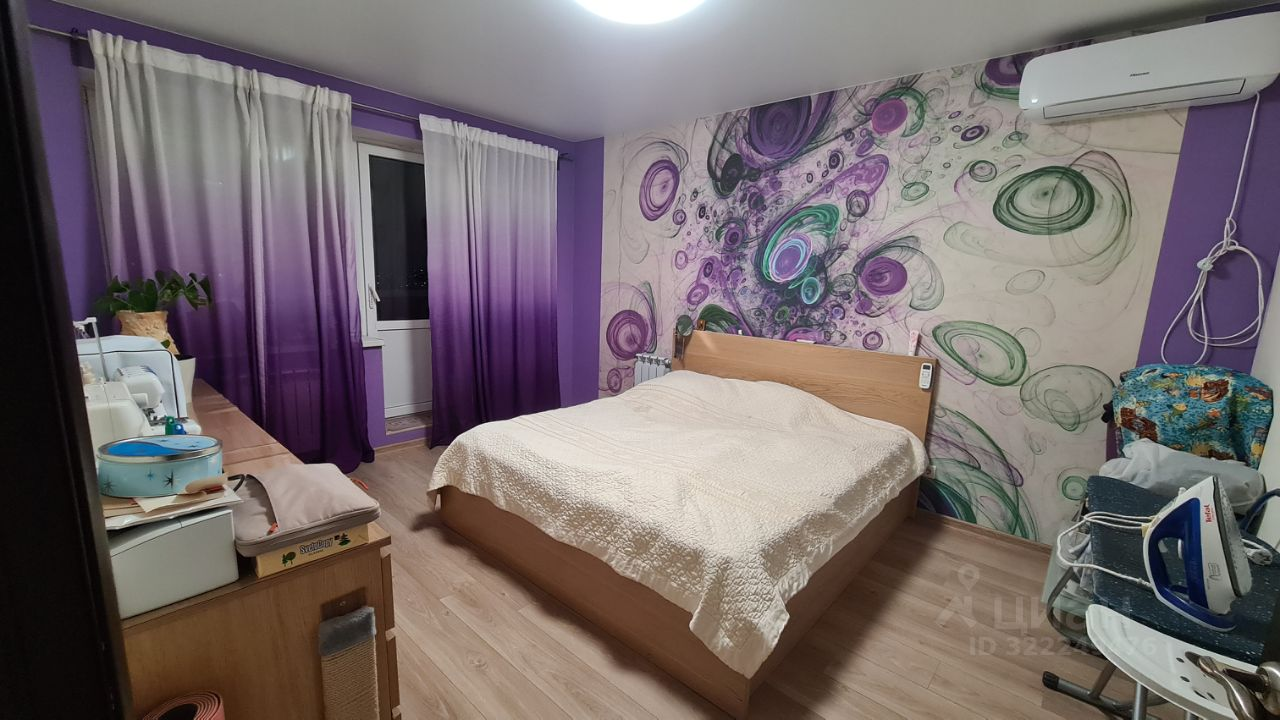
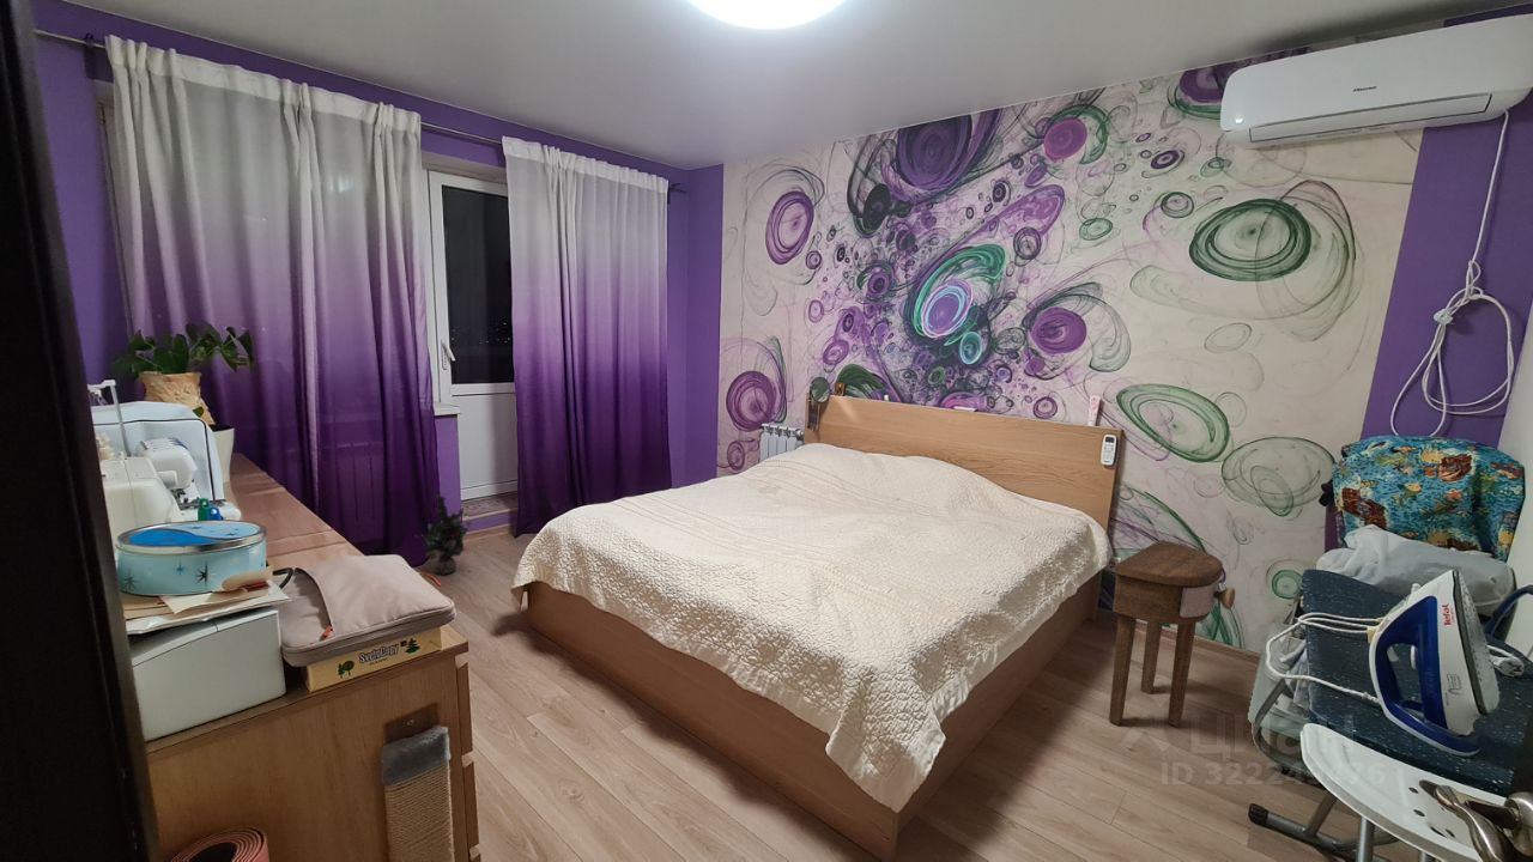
+ decorative plant [414,493,473,576]
+ side table [1108,539,1236,728]
